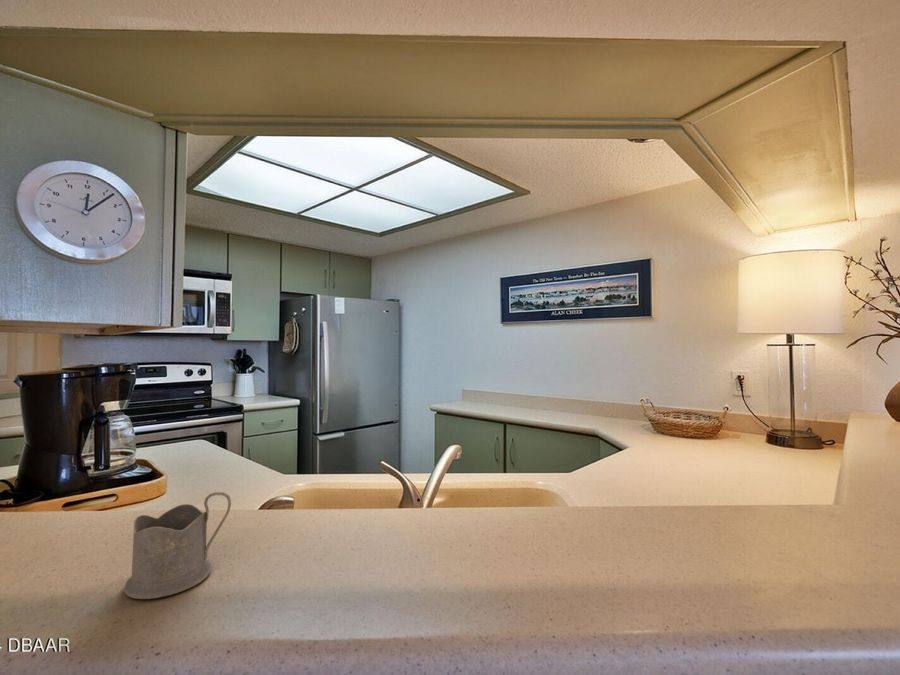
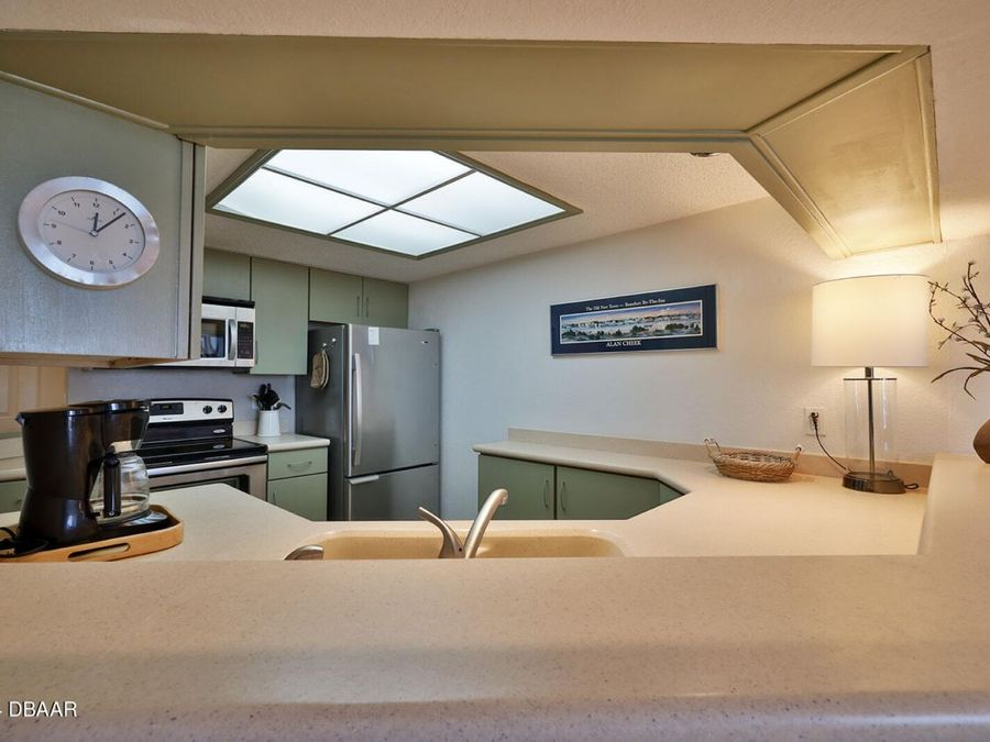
- tea glass holder [123,491,232,600]
